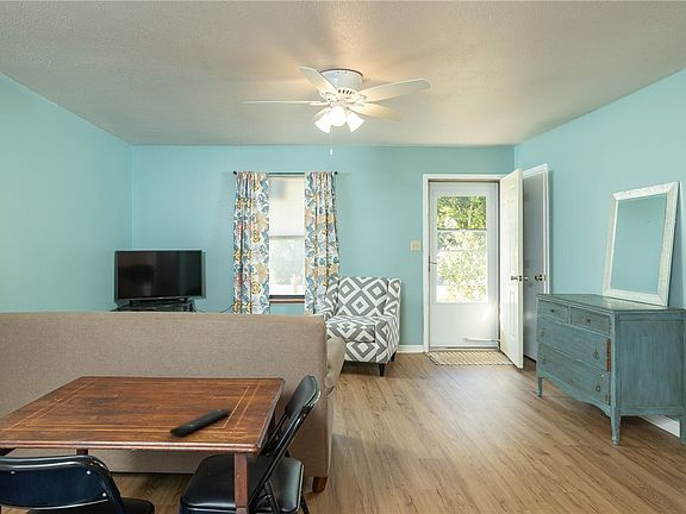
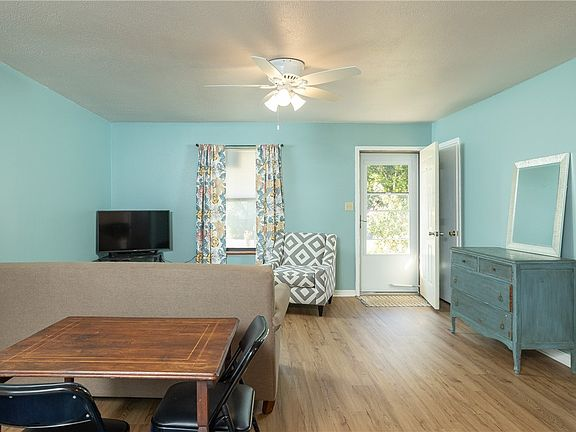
- remote control [169,408,232,438]
